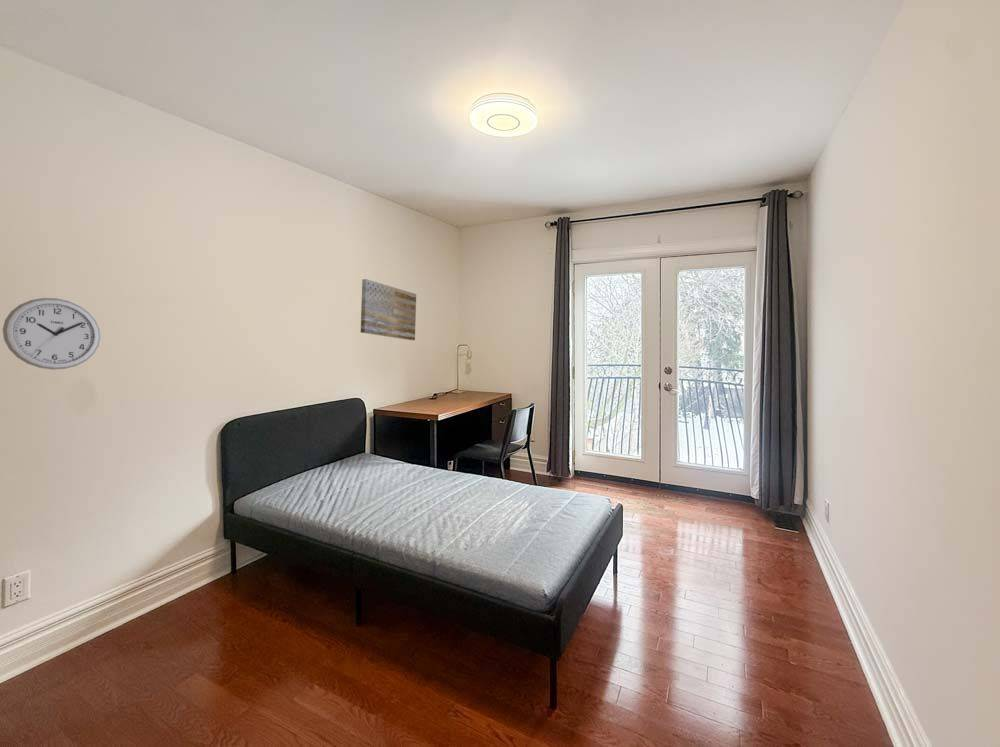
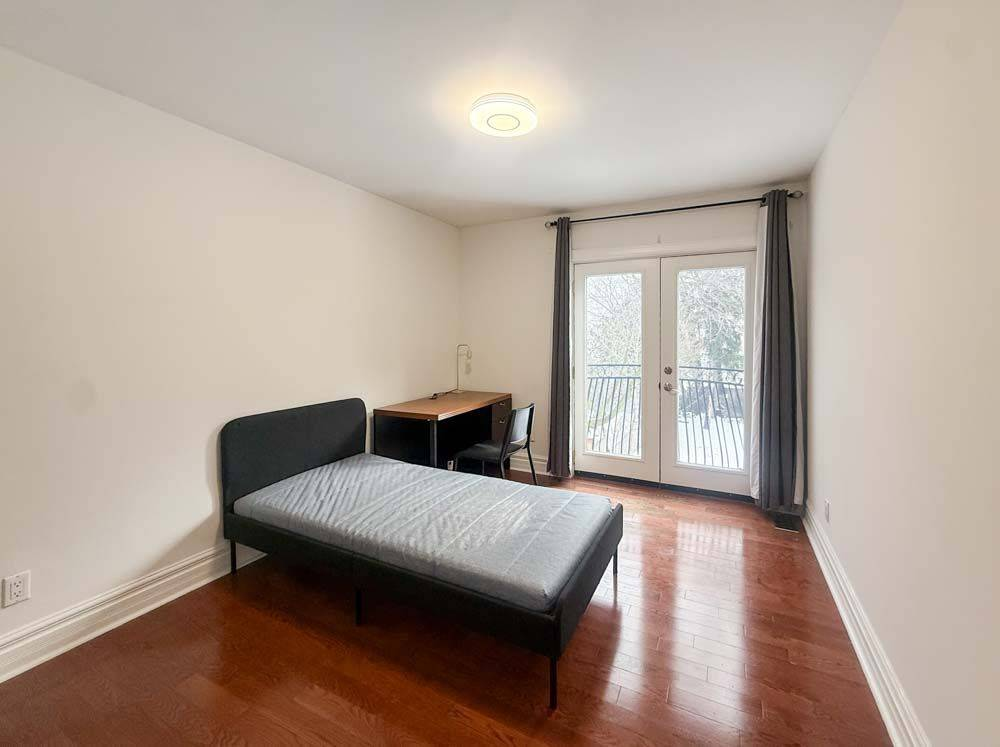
- wall clock [2,297,101,371]
- wall art [360,278,417,341]
